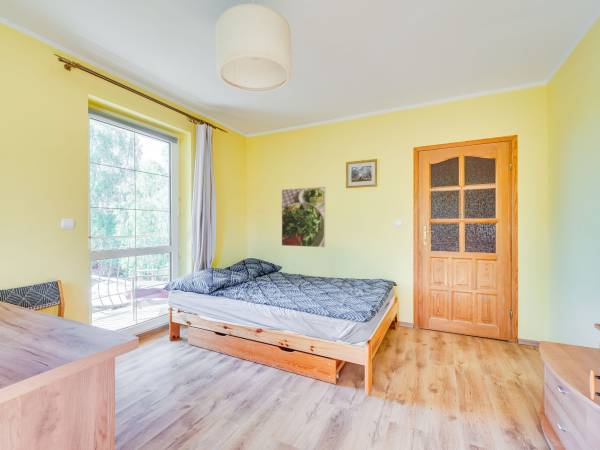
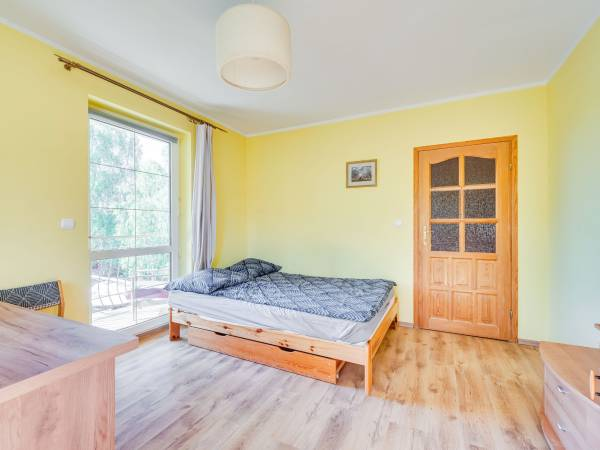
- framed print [281,186,326,248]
